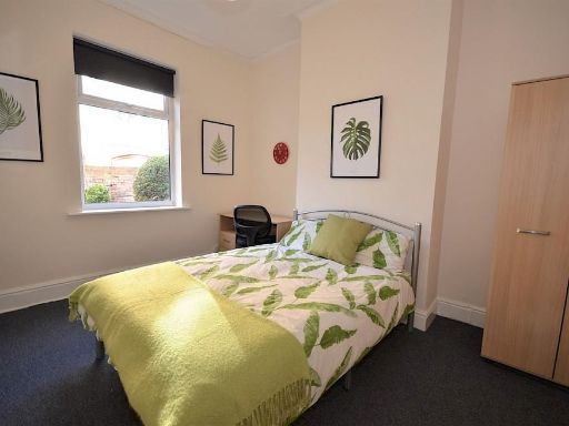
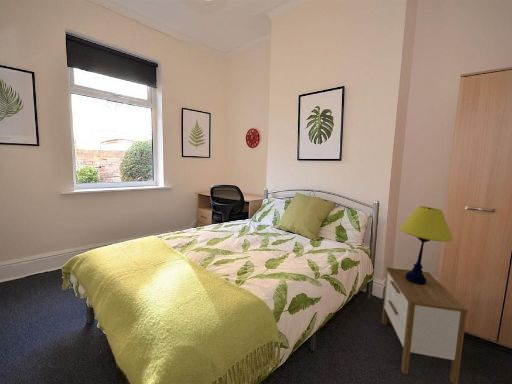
+ nightstand [381,267,469,384]
+ table lamp [399,205,453,285]
